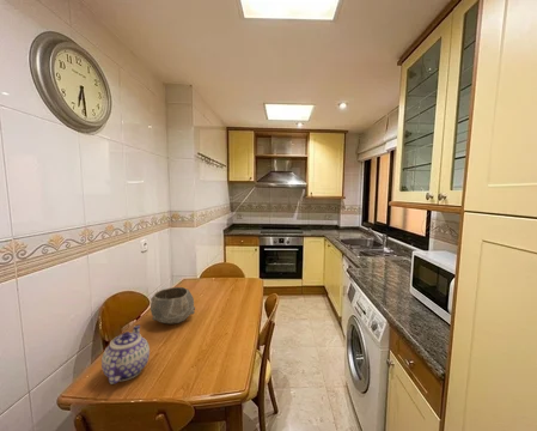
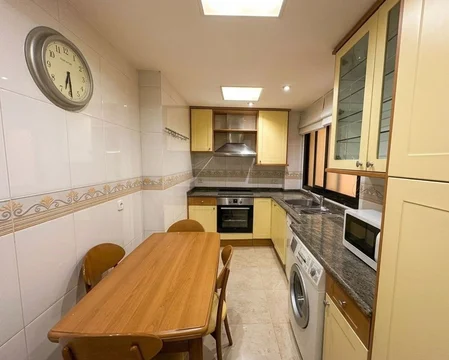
- teapot [100,323,151,386]
- bowl [149,286,196,326]
